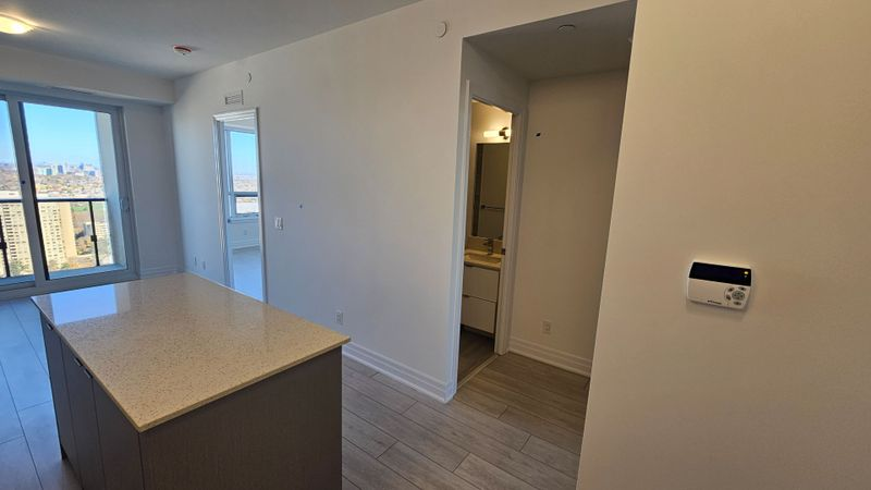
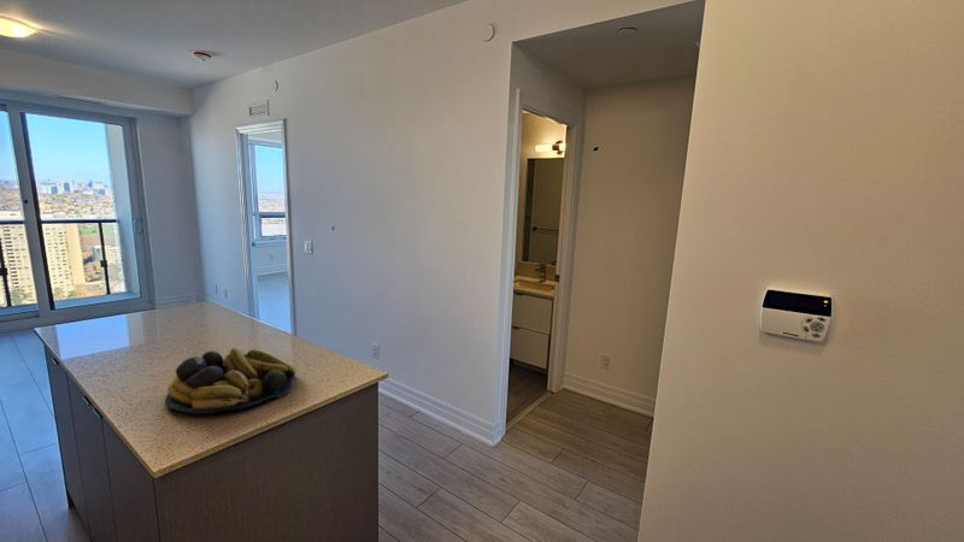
+ fruit bowl [164,346,296,414]
